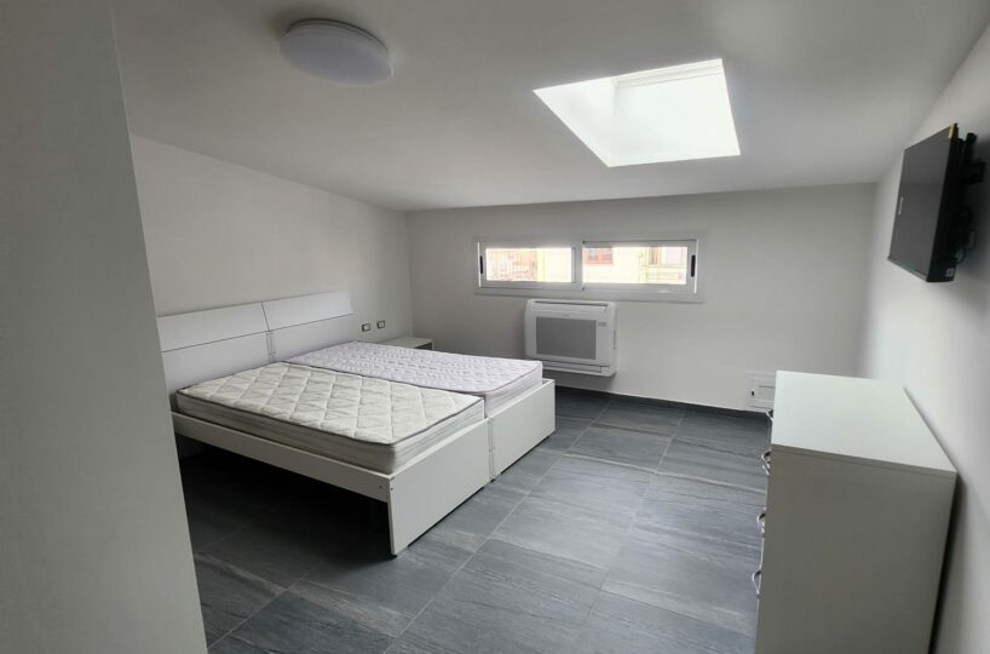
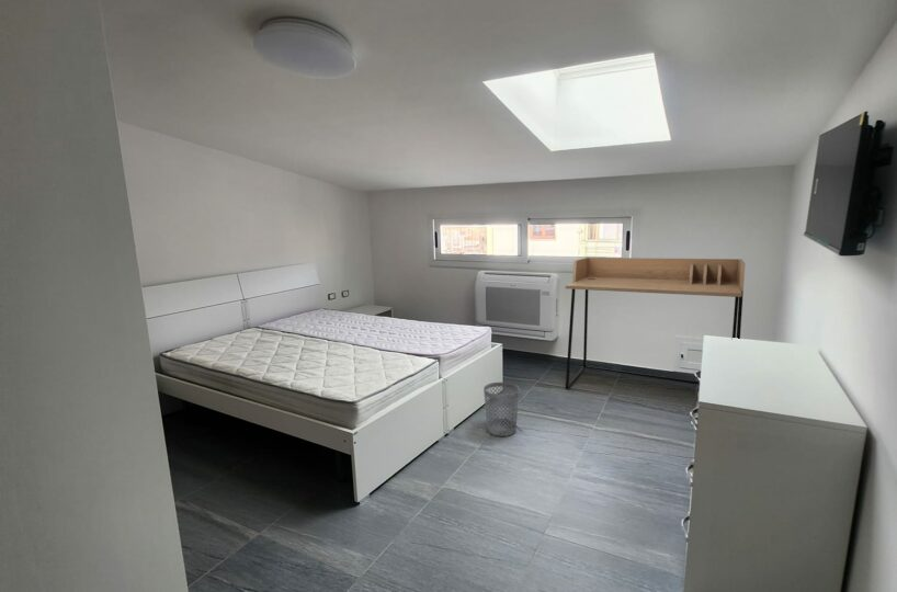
+ wastebasket [482,382,521,437]
+ desk [565,257,746,389]
